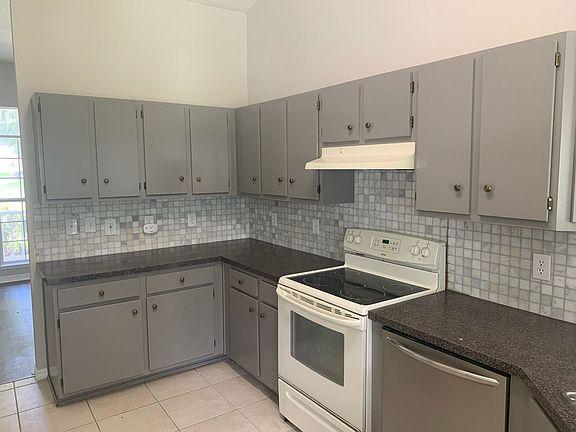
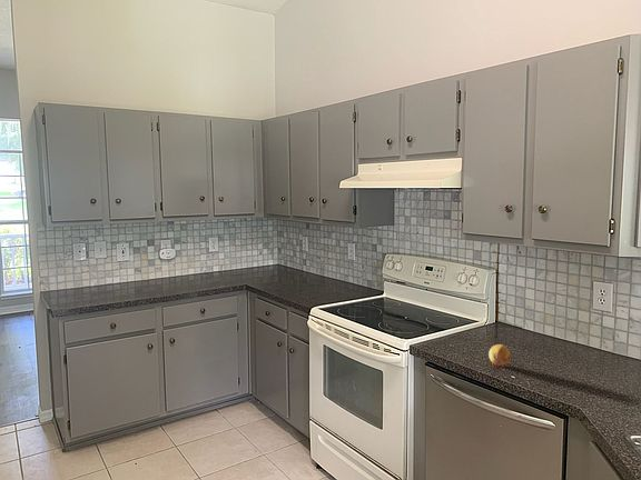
+ fruit [487,343,512,367]
